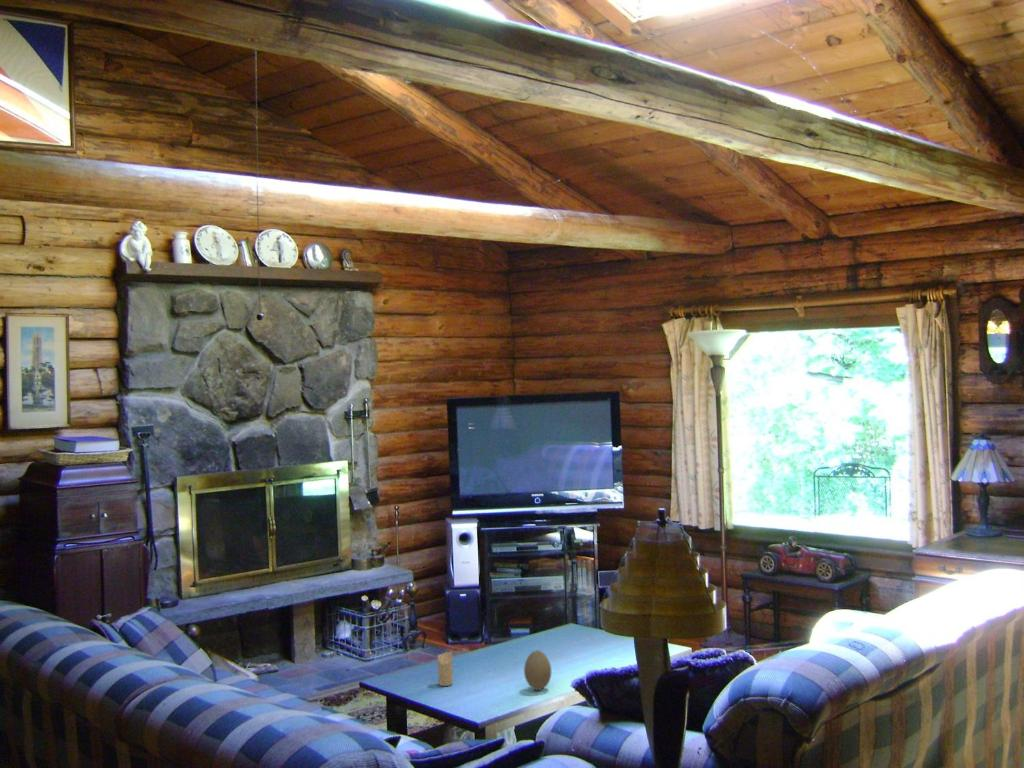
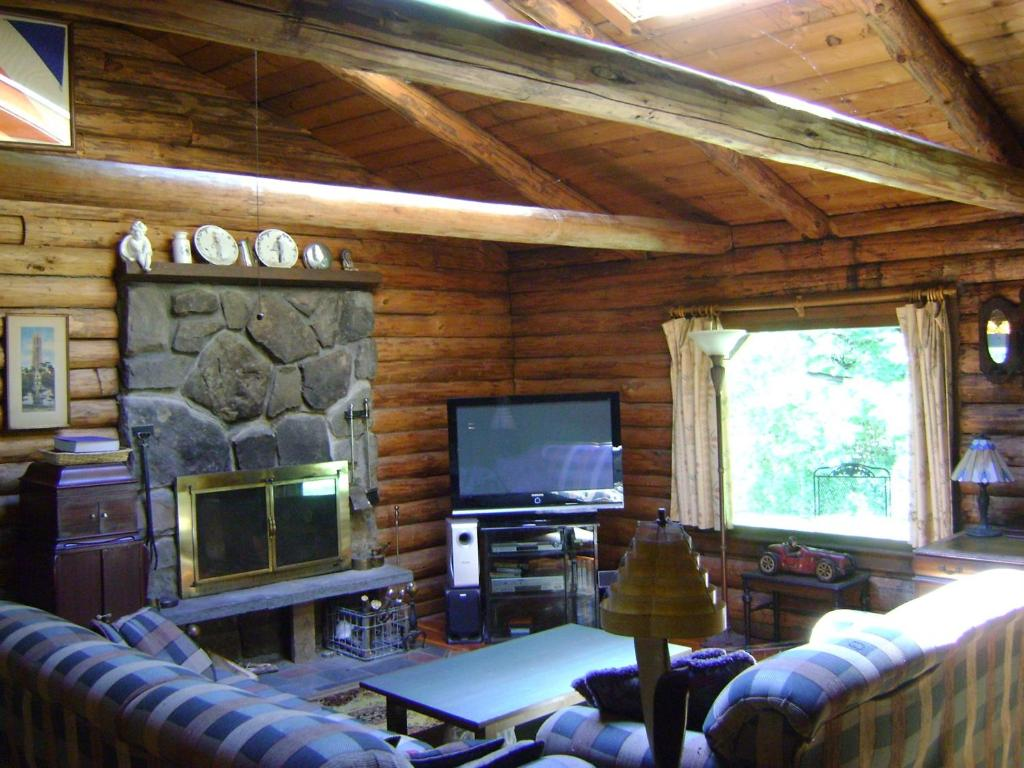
- decorative egg [523,649,552,691]
- candle [436,651,454,687]
